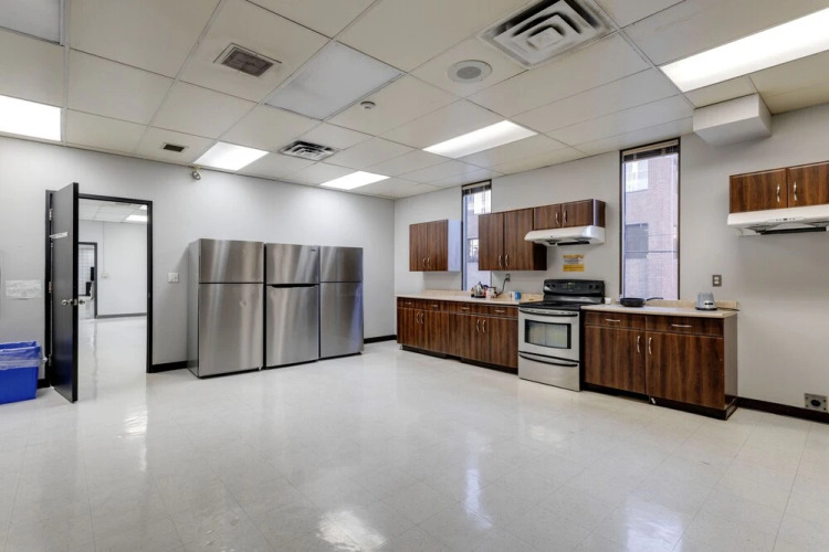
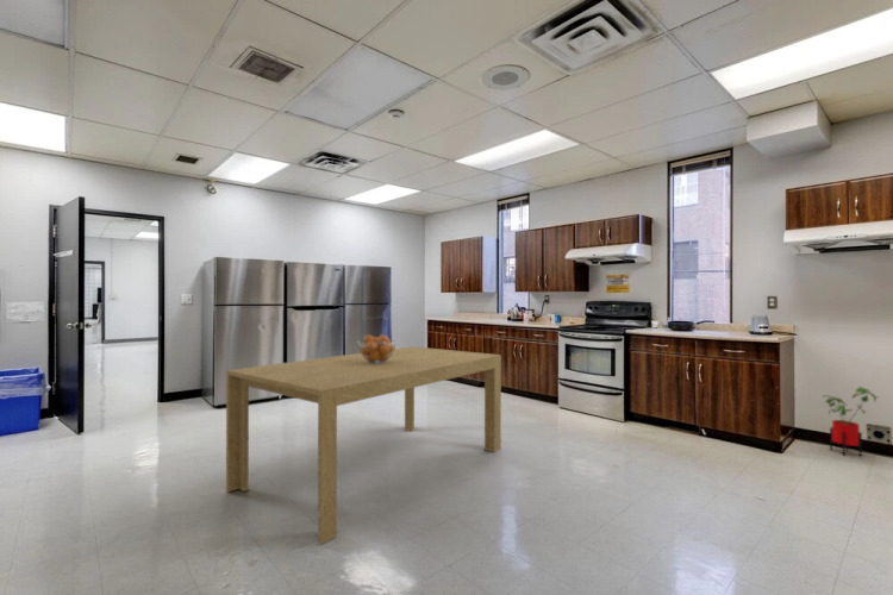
+ fruit basket [356,333,398,364]
+ dining table [225,345,502,545]
+ house plant [822,386,880,457]
